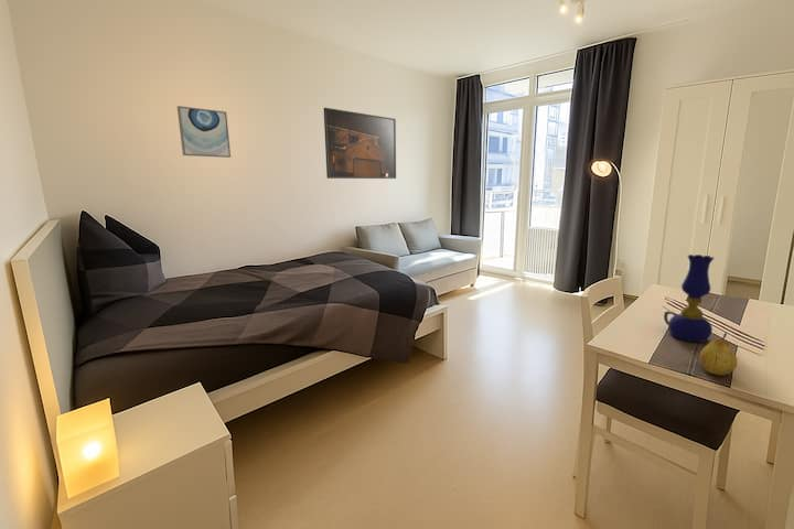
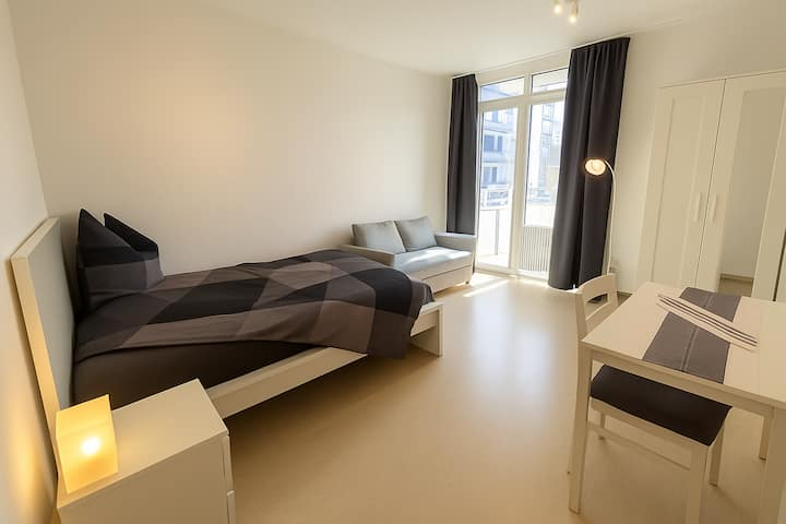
- wall art [176,105,232,159]
- oil lamp [663,253,715,344]
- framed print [323,107,397,180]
- fruit [698,332,738,377]
